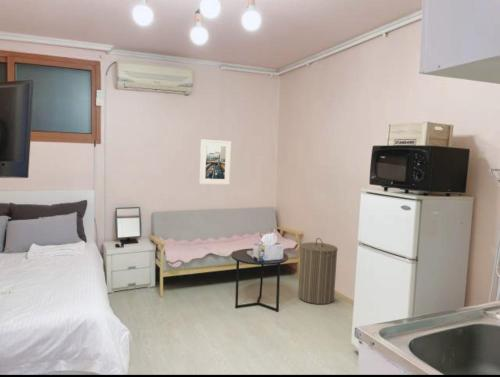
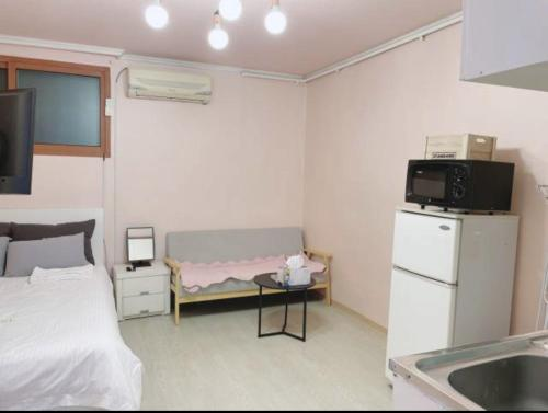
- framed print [199,138,232,185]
- laundry hamper [297,237,339,305]
